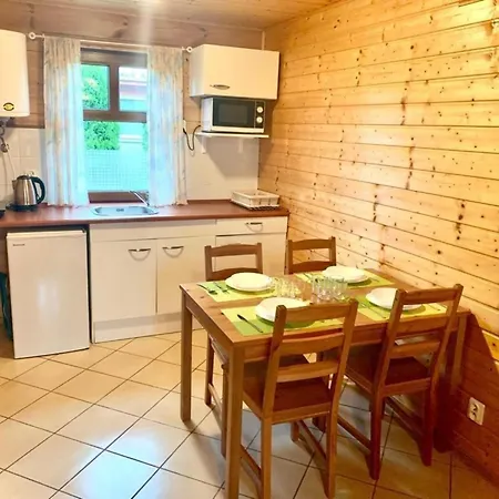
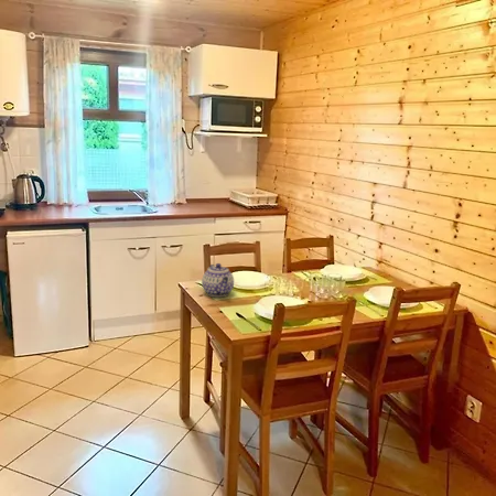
+ teapot [201,262,235,298]
